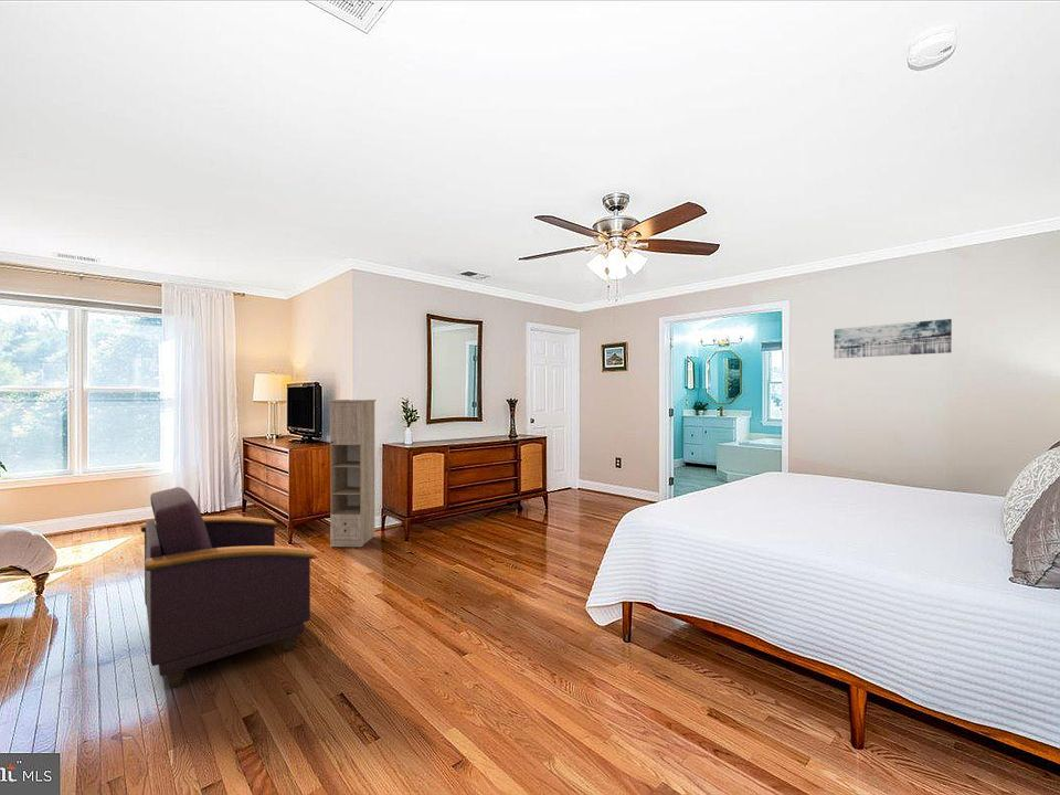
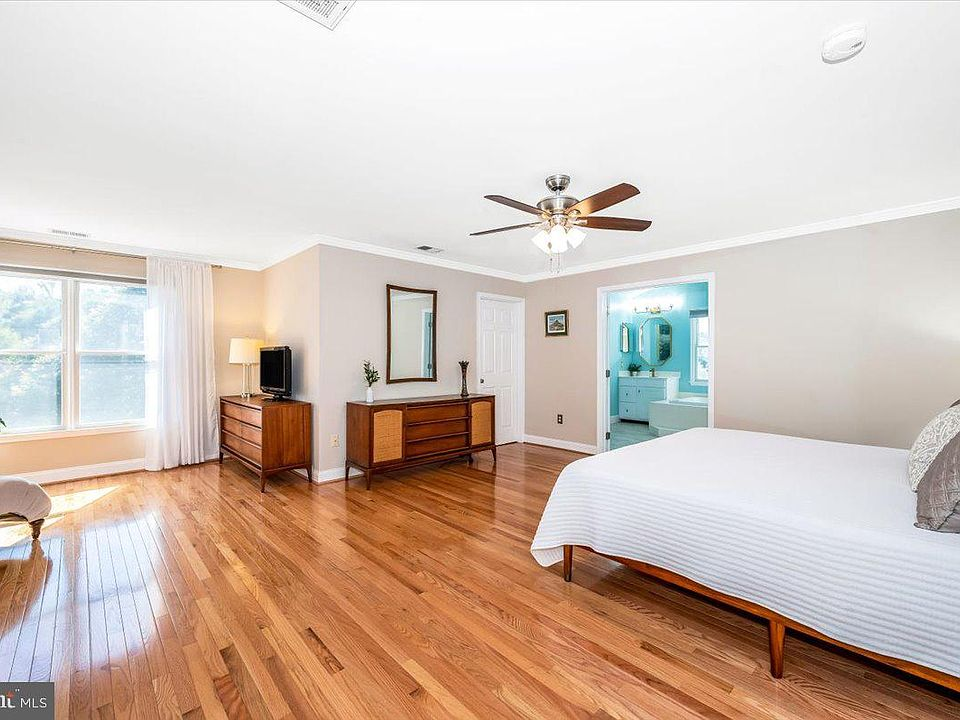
- armchair [139,486,315,689]
- storage cabinet [327,399,378,548]
- wall art [833,318,953,360]
